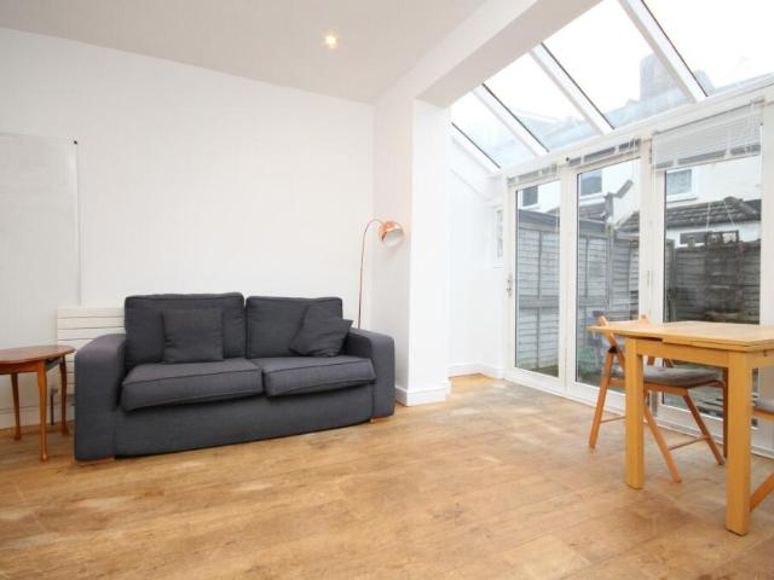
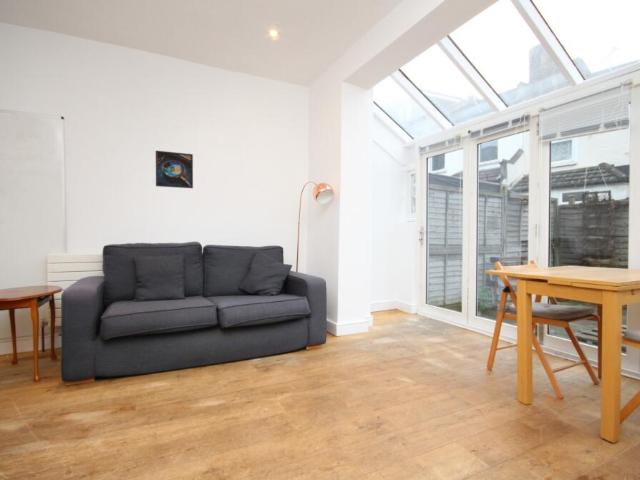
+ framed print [155,150,194,189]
